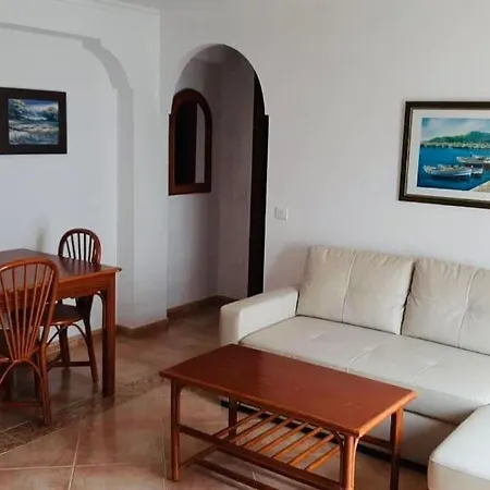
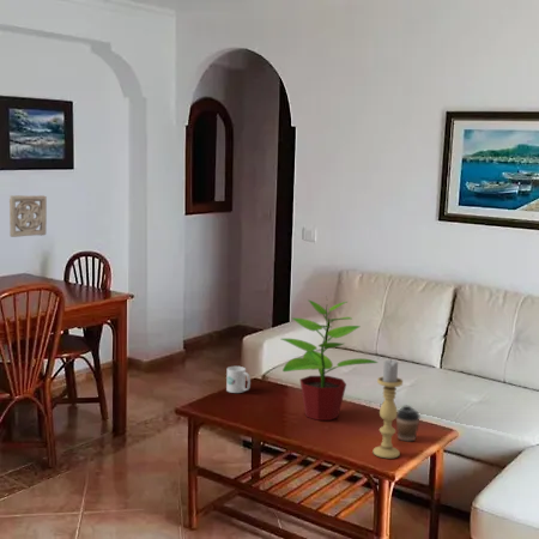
+ mug [225,365,252,394]
+ candle holder [371,358,404,460]
+ coffee cup [395,405,422,442]
+ potted plant [280,296,378,422]
+ wall ornament [8,194,48,238]
